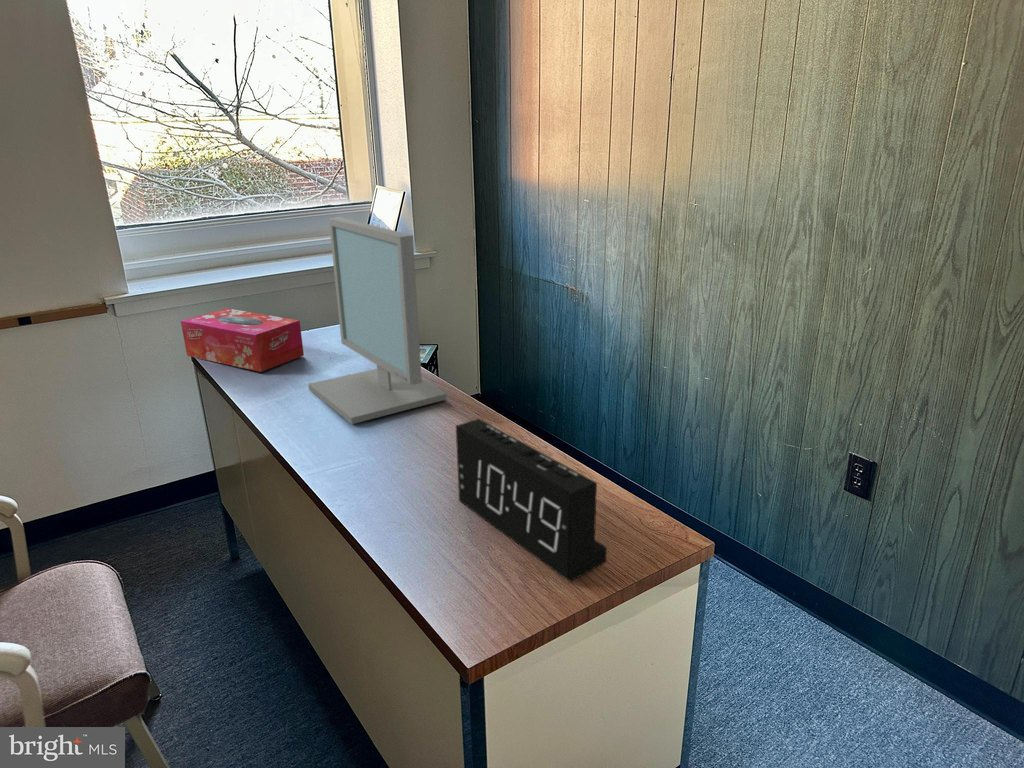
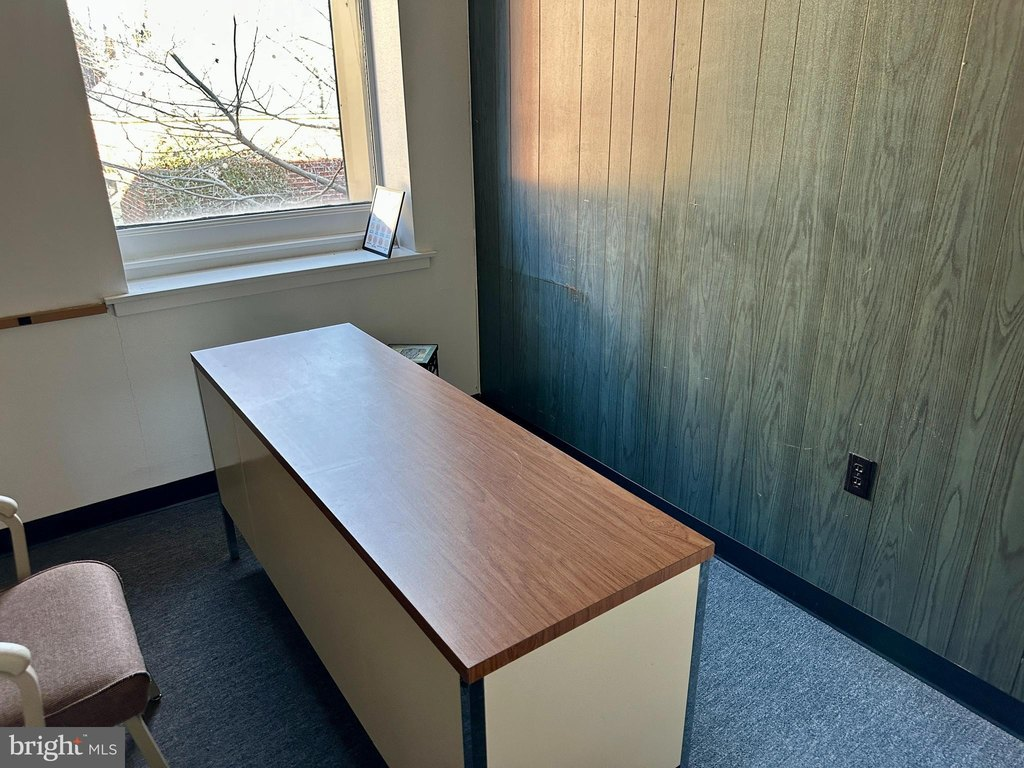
- alarm clock [455,418,608,583]
- tissue box [180,307,305,373]
- computer monitor [307,216,448,425]
